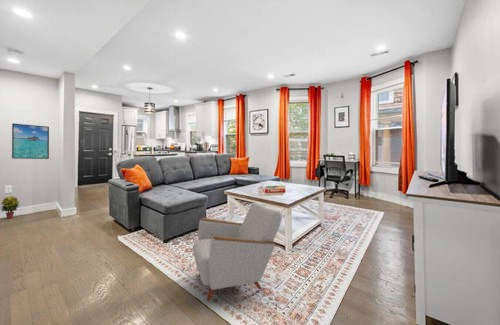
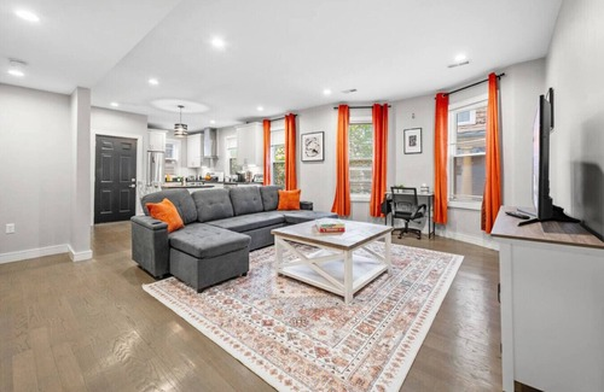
- potted plant [0,195,22,219]
- armchair [192,201,283,302]
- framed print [11,123,50,160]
